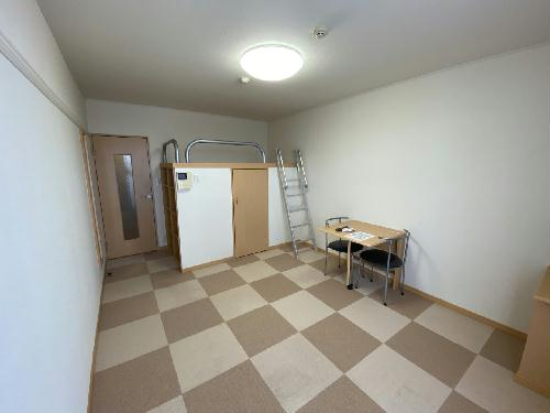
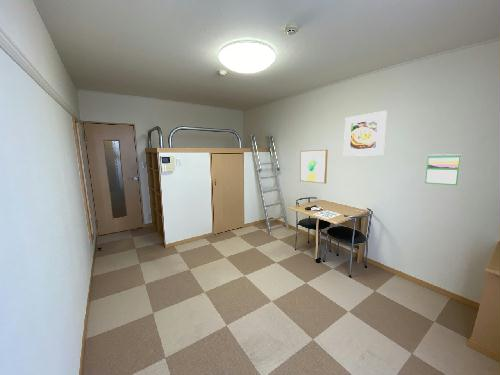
+ wall art [299,149,329,184]
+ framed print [343,110,388,157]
+ calendar [424,153,462,186]
